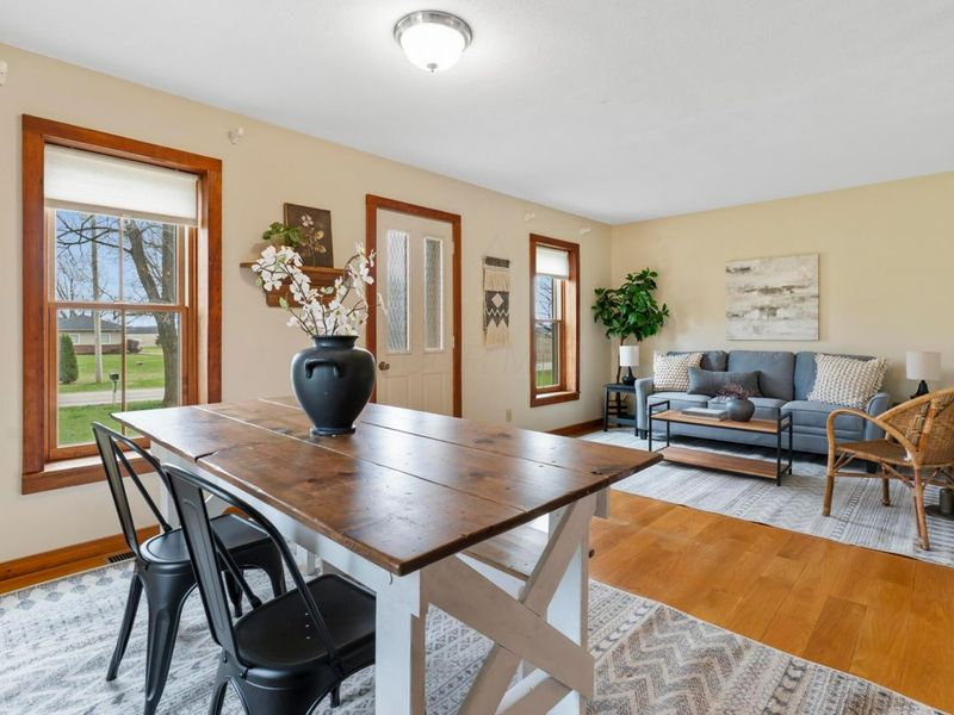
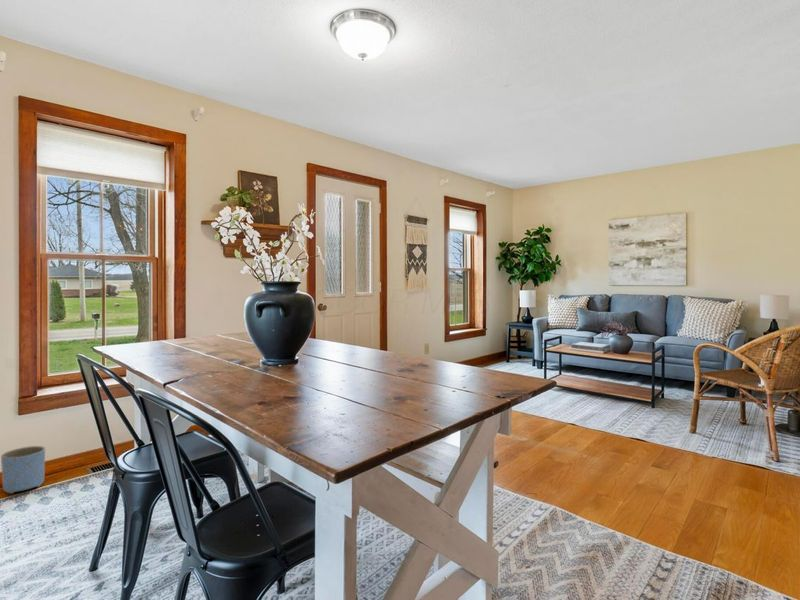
+ planter [0,445,46,495]
